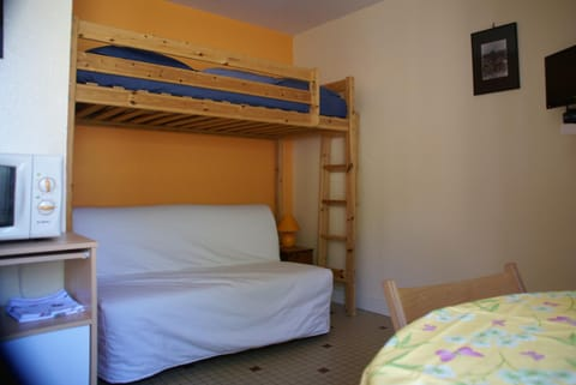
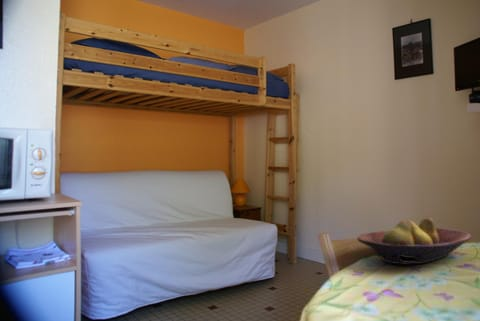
+ fruit bowl [356,217,473,265]
